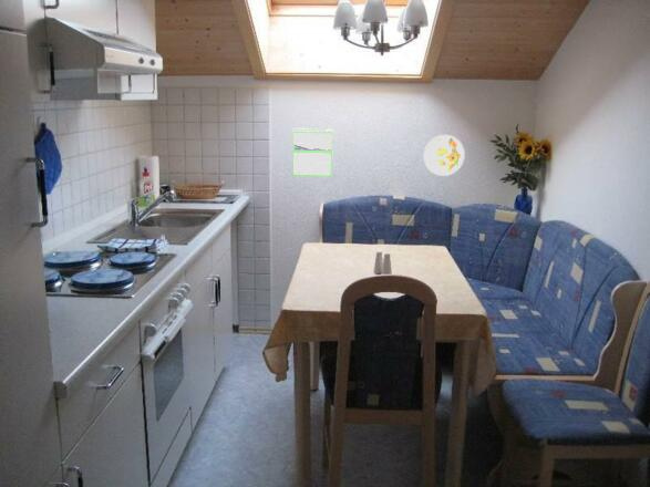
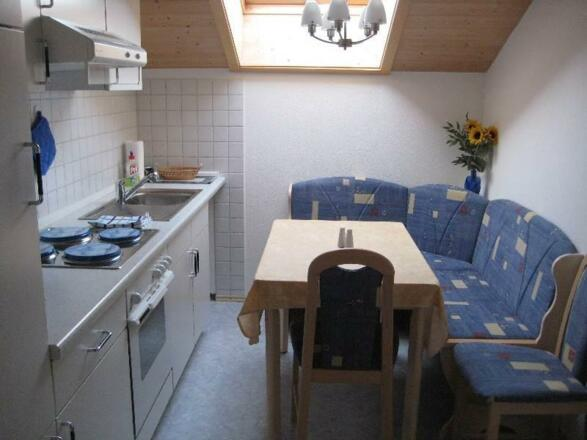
- decorative plate [423,134,466,177]
- calendar [291,126,334,178]
